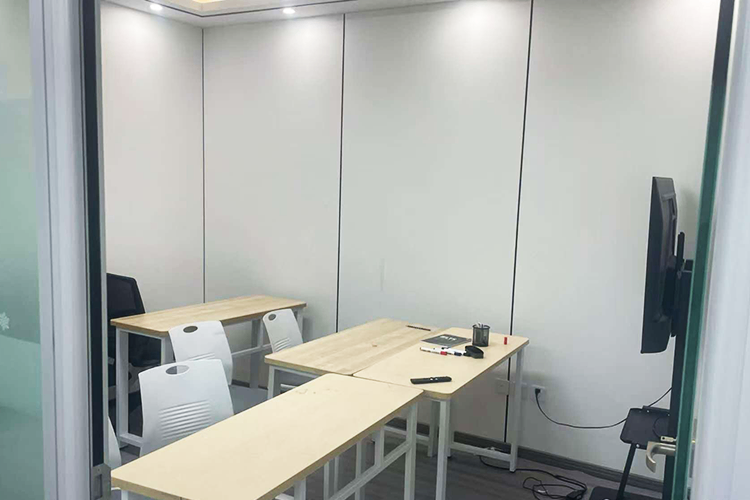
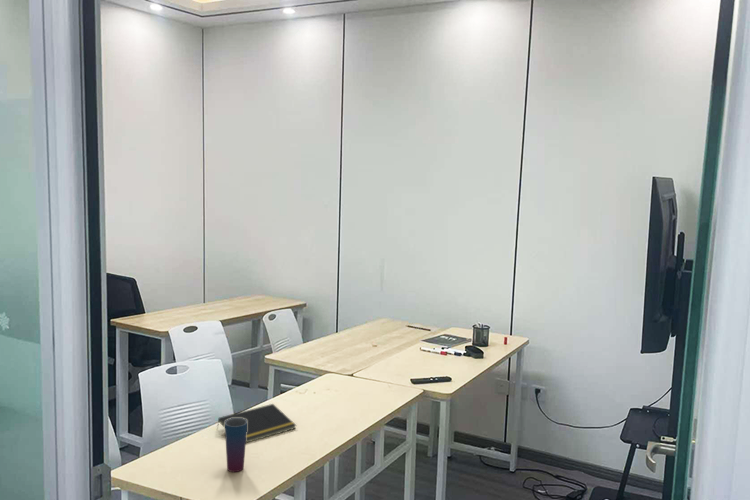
+ notepad [216,403,297,444]
+ cup [224,418,247,473]
